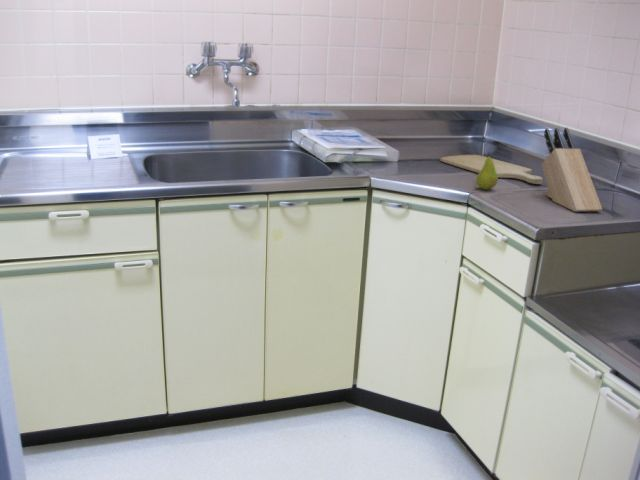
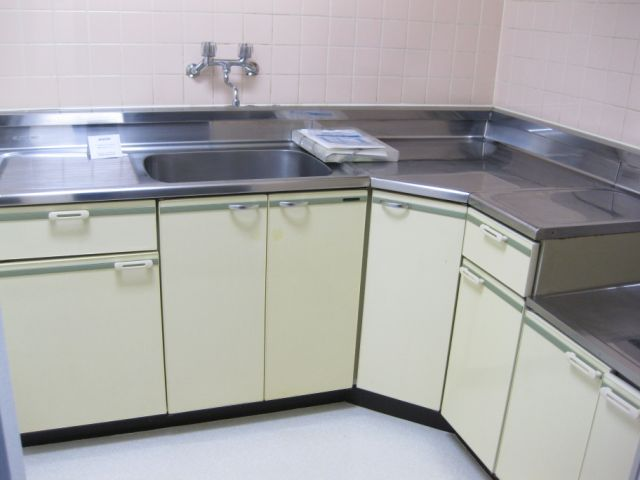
- knife block [541,127,603,213]
- fruit [475,150,499,191]
- chopping board [439,154,544,185]
